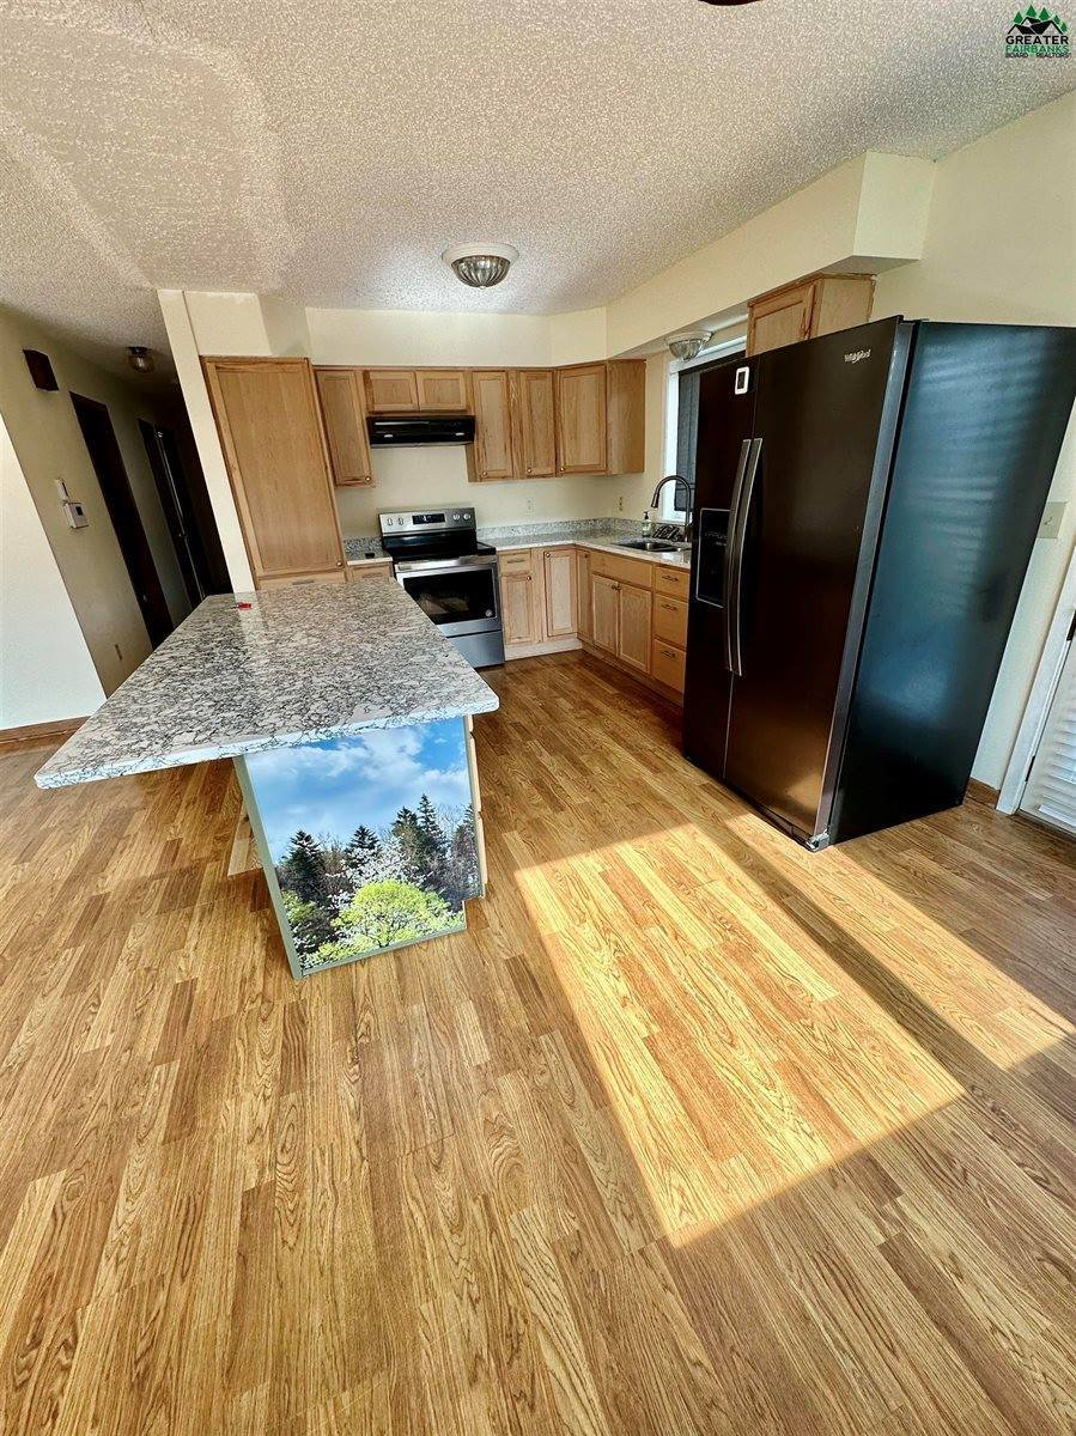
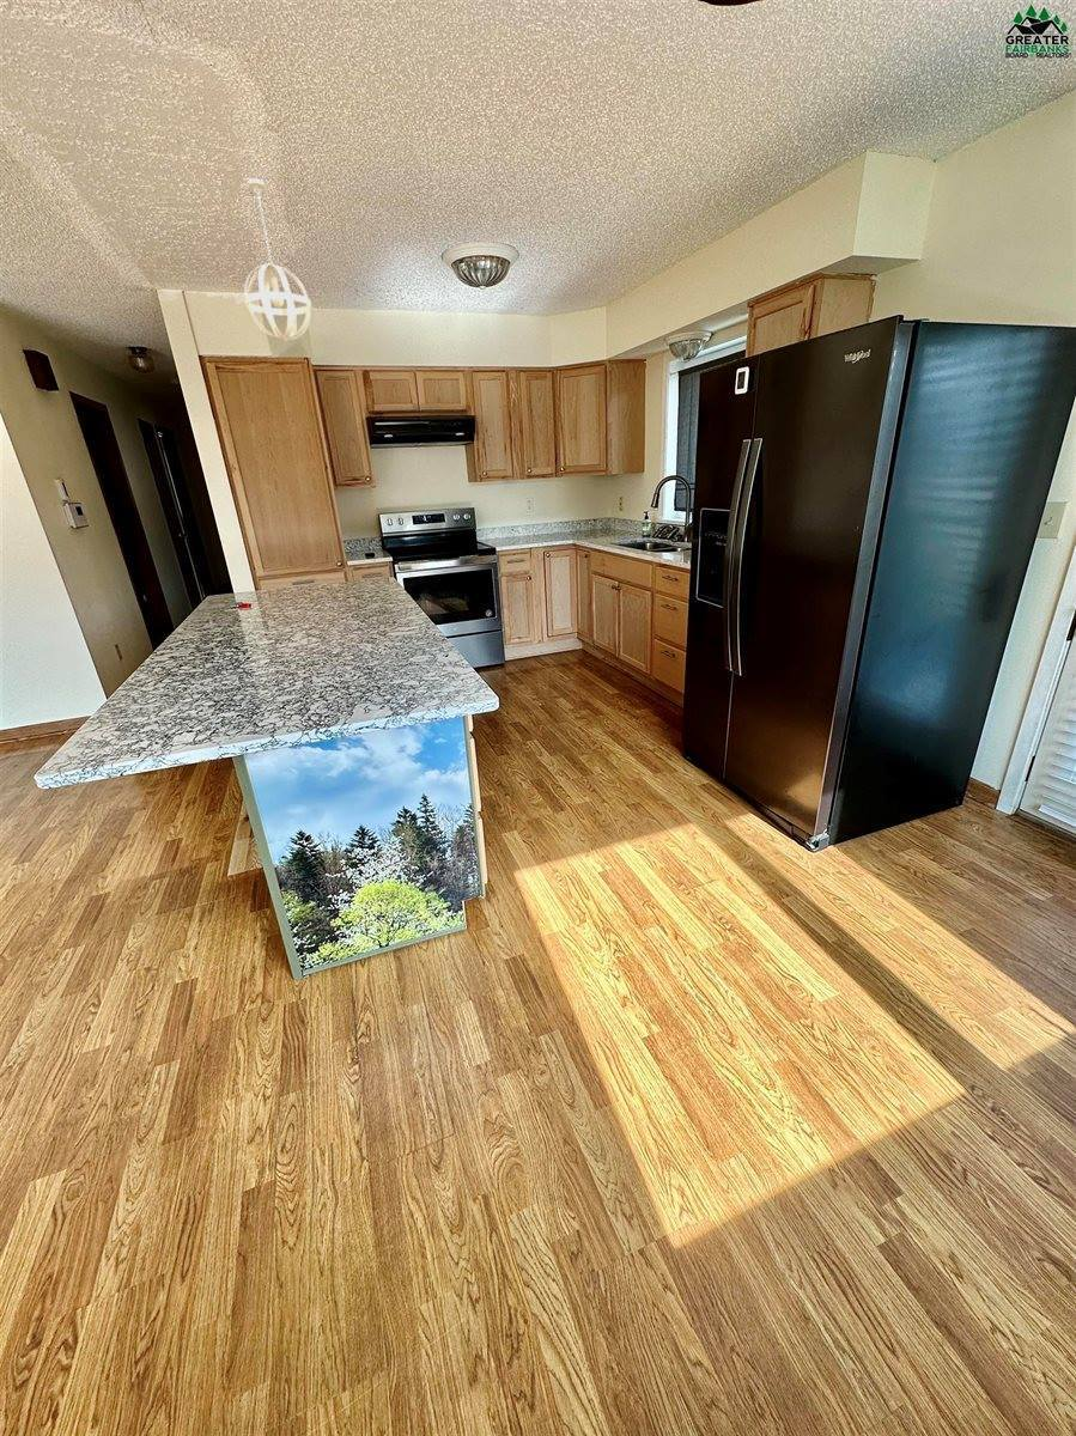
+ pendant light [243,177,314,342]
